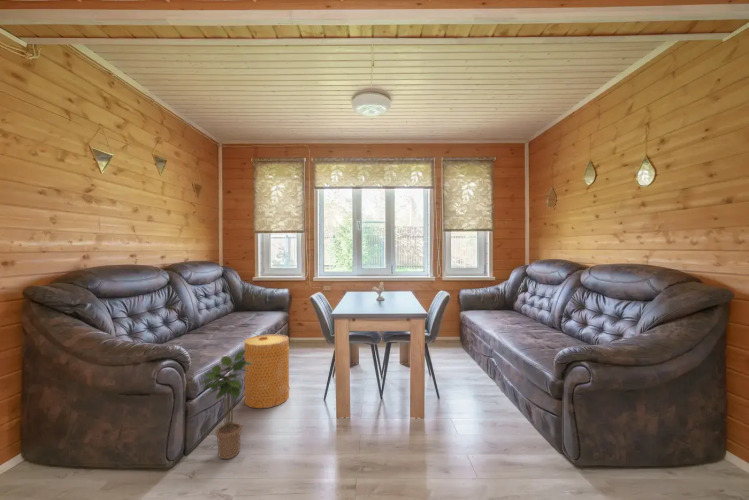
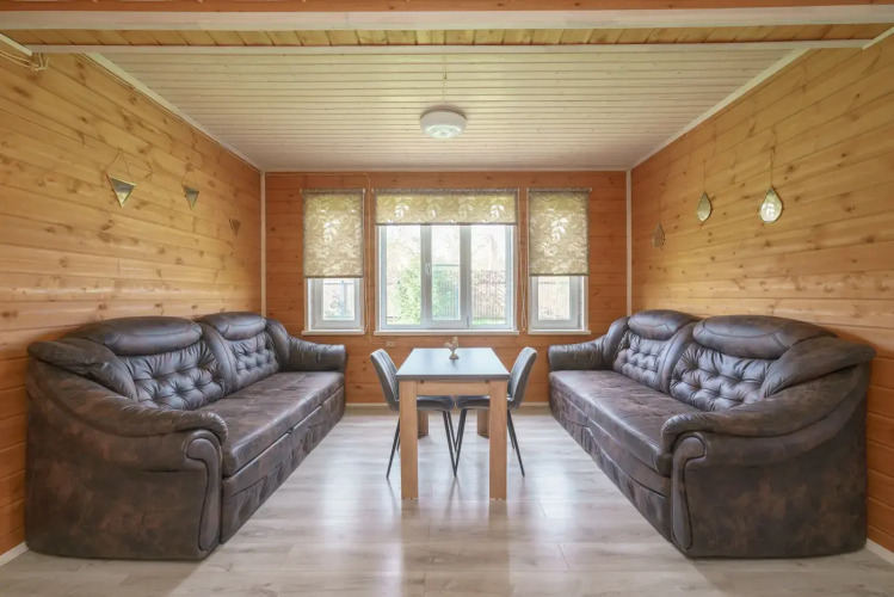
- basket [243,333,291,409]
- potted plant [198,349,252,460]
